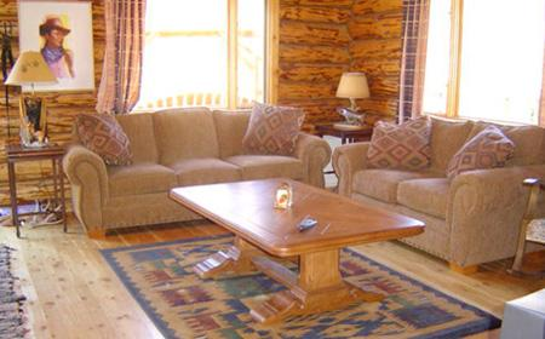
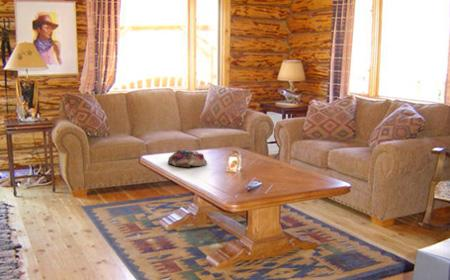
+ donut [167,149,208,168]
